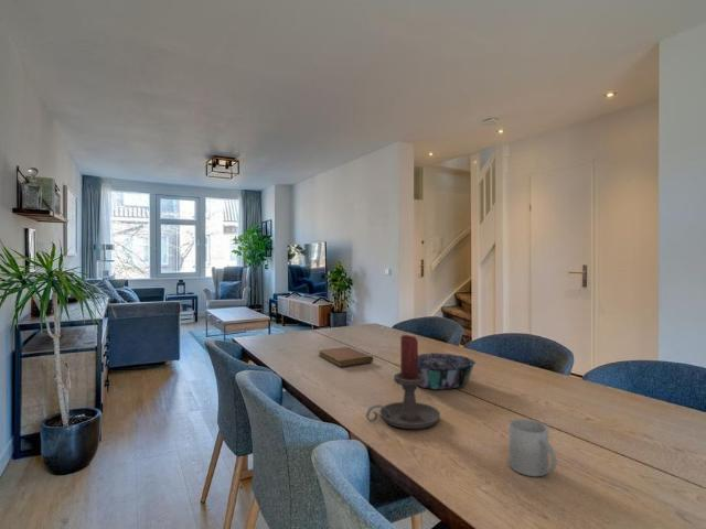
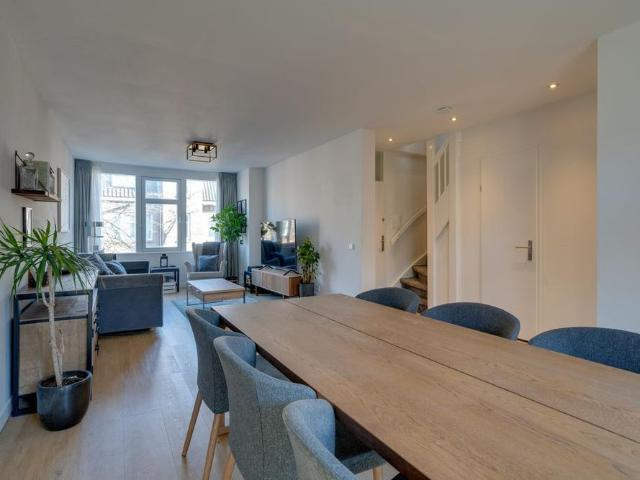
- mug [507,418,558,477]
- decorative bowl [418,352,477,390]
- candle holder [365,334,441,430]
- notebook [317,346,374,368]
